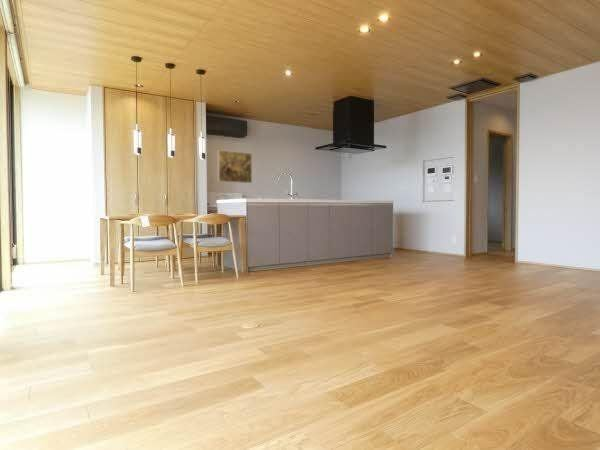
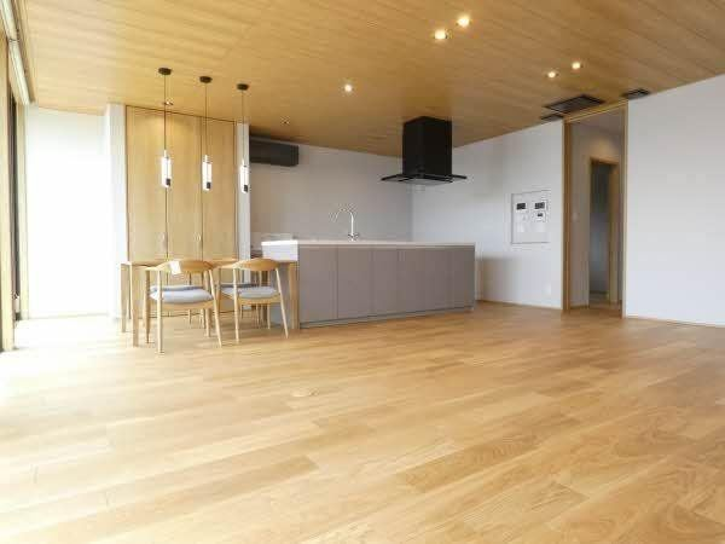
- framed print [217,149,253,184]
